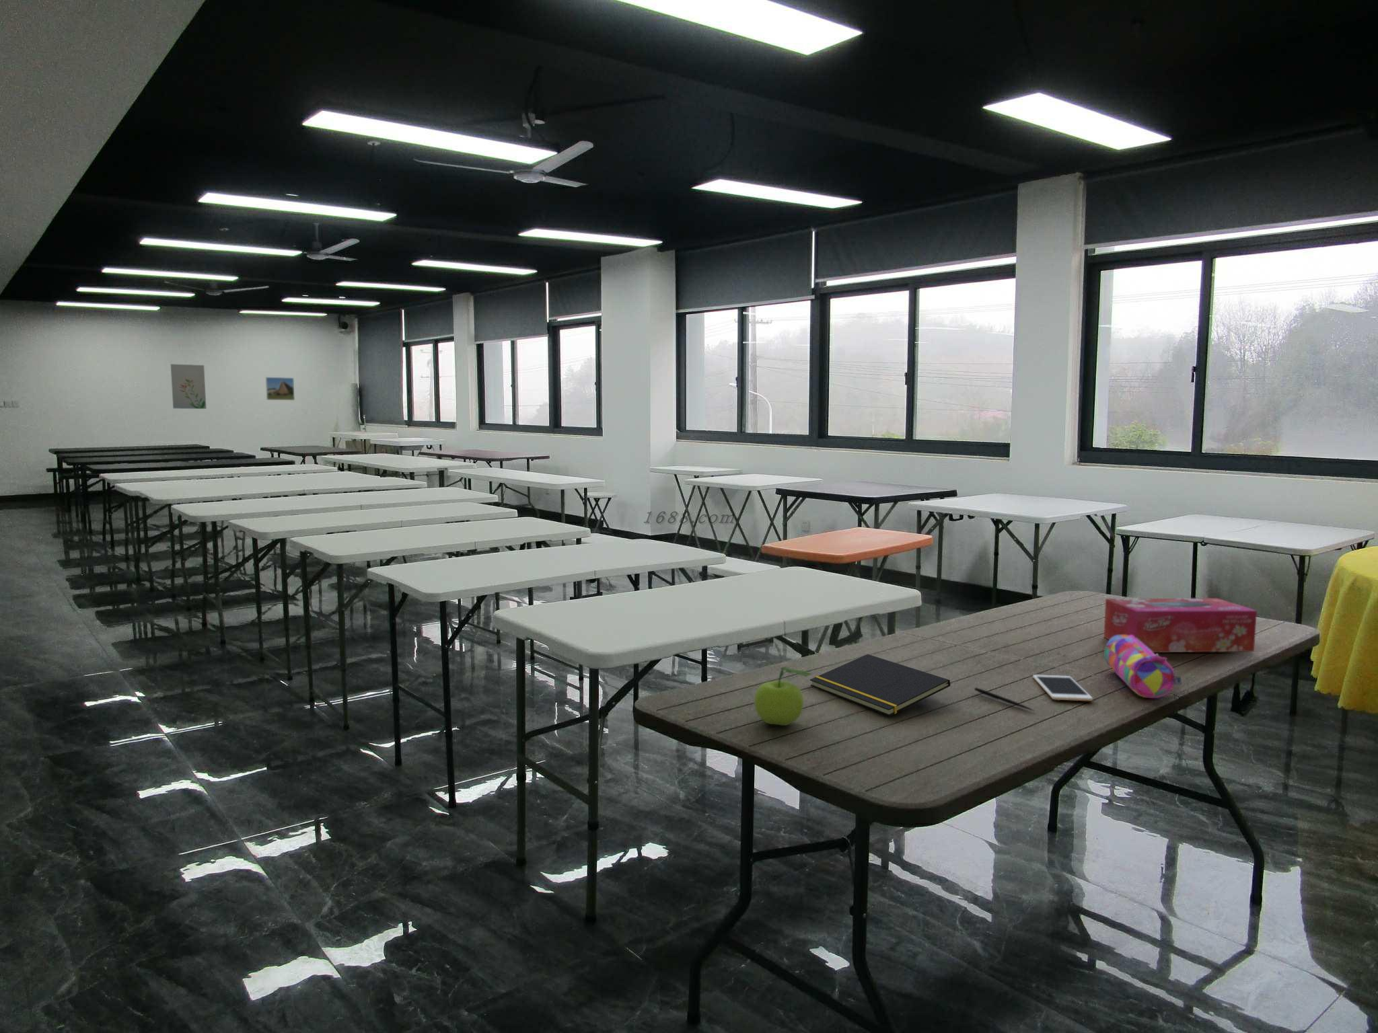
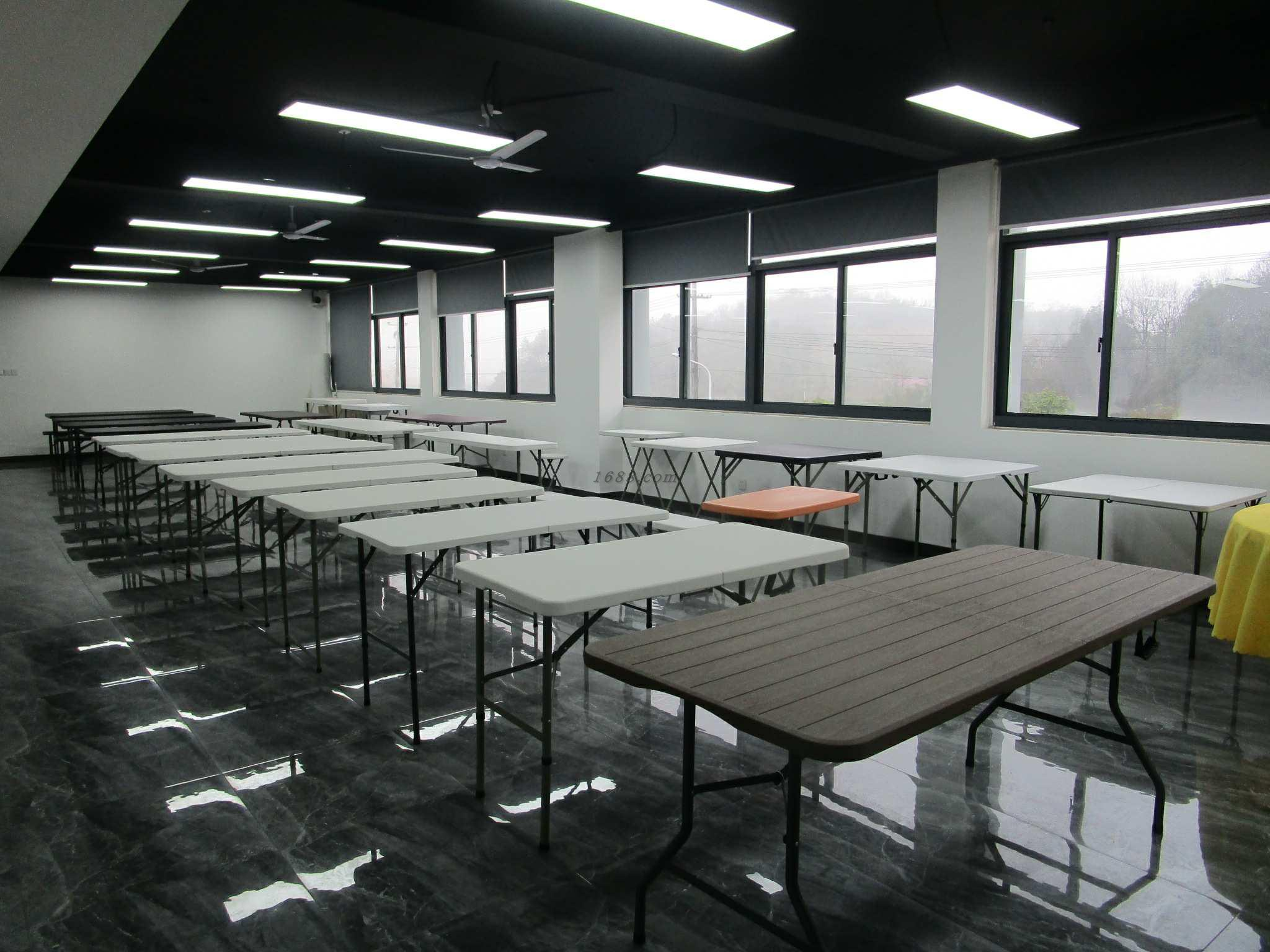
- notepad [809,653,950,717]
- pen [973,687,1035,712]
- pencil case [1103,635,1183,699]
- cell phone [1032,674,1094,701]
- fruit [754,666,813,726]
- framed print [265,377,295,400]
- wall art [170,364,207,409]
- tissue box [1102,597,1258,653]
